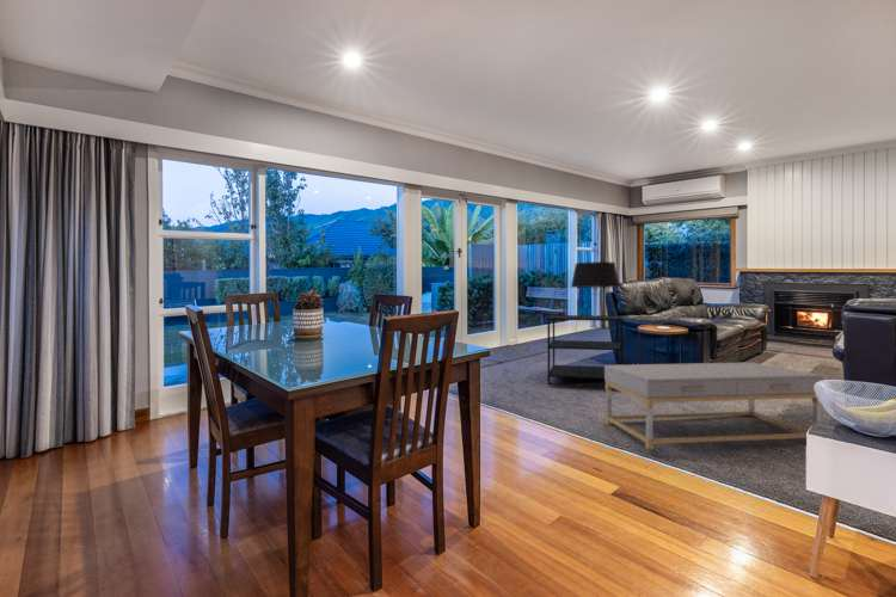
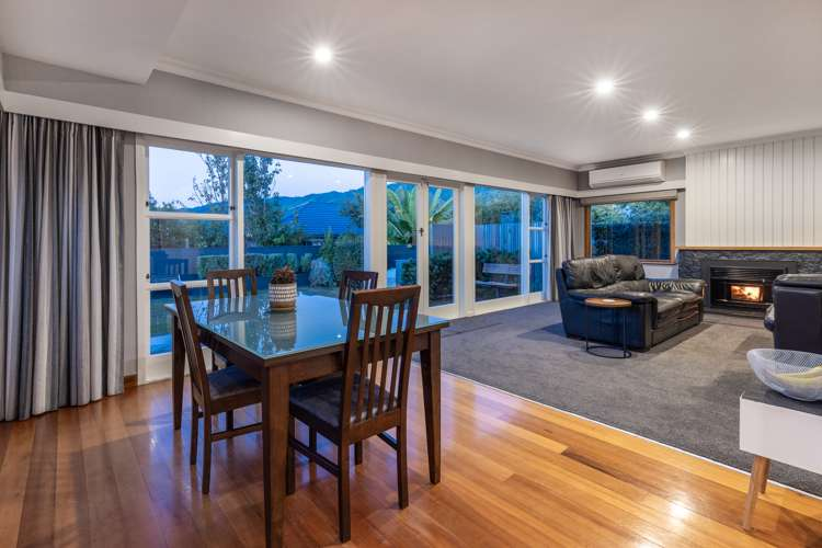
- coffee table [603,362,824,451]
- side table [546,314,624,389]
- table lamp [570,260,621,316]
